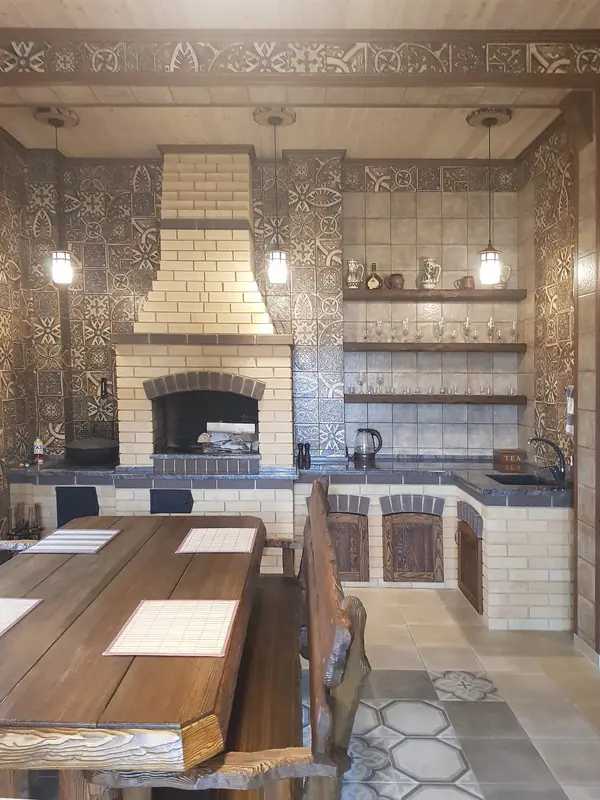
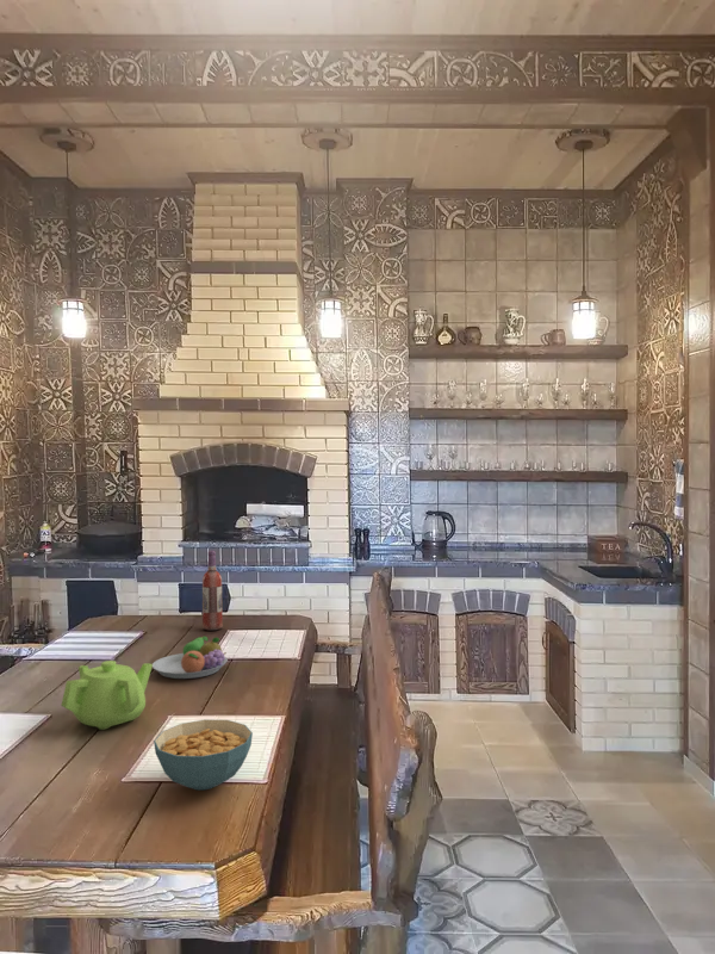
+ teapot [60,659,153,731]
+ wine bottle [201,550,224,632]
+ fruit bowl [151,636,229,680]
+ cereal bowl [153,718,254,791]
